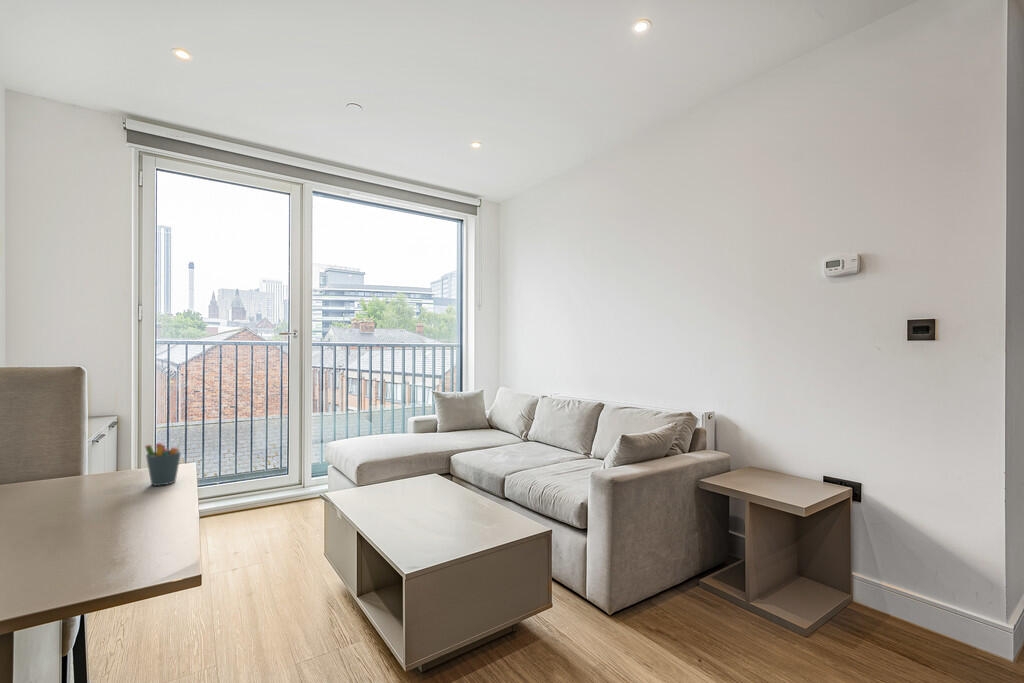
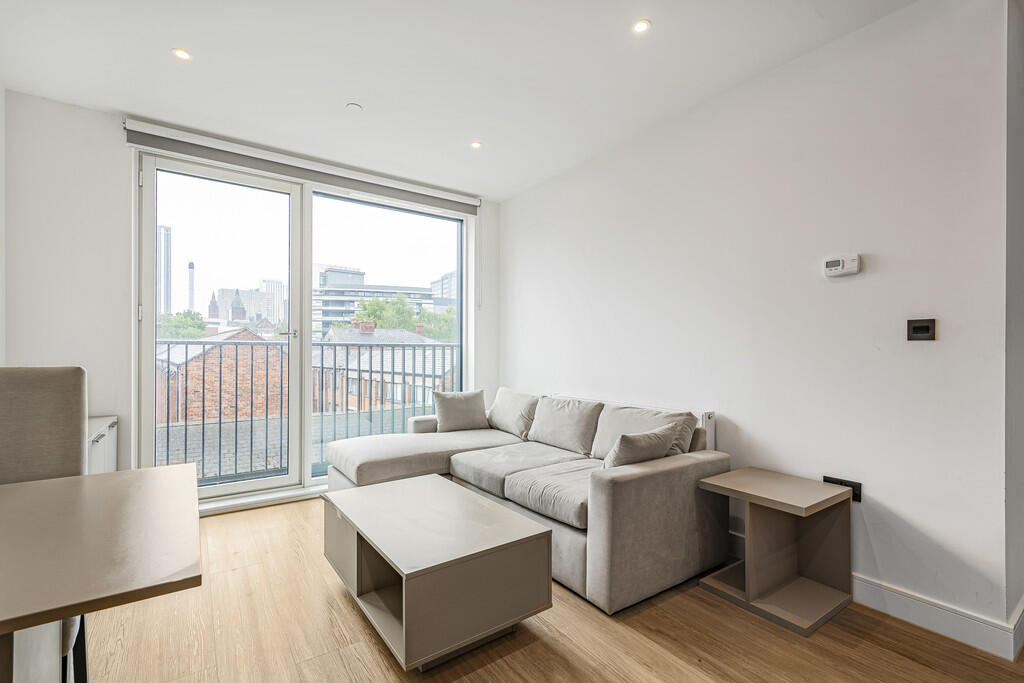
- pen holder [144,434,184,487]
